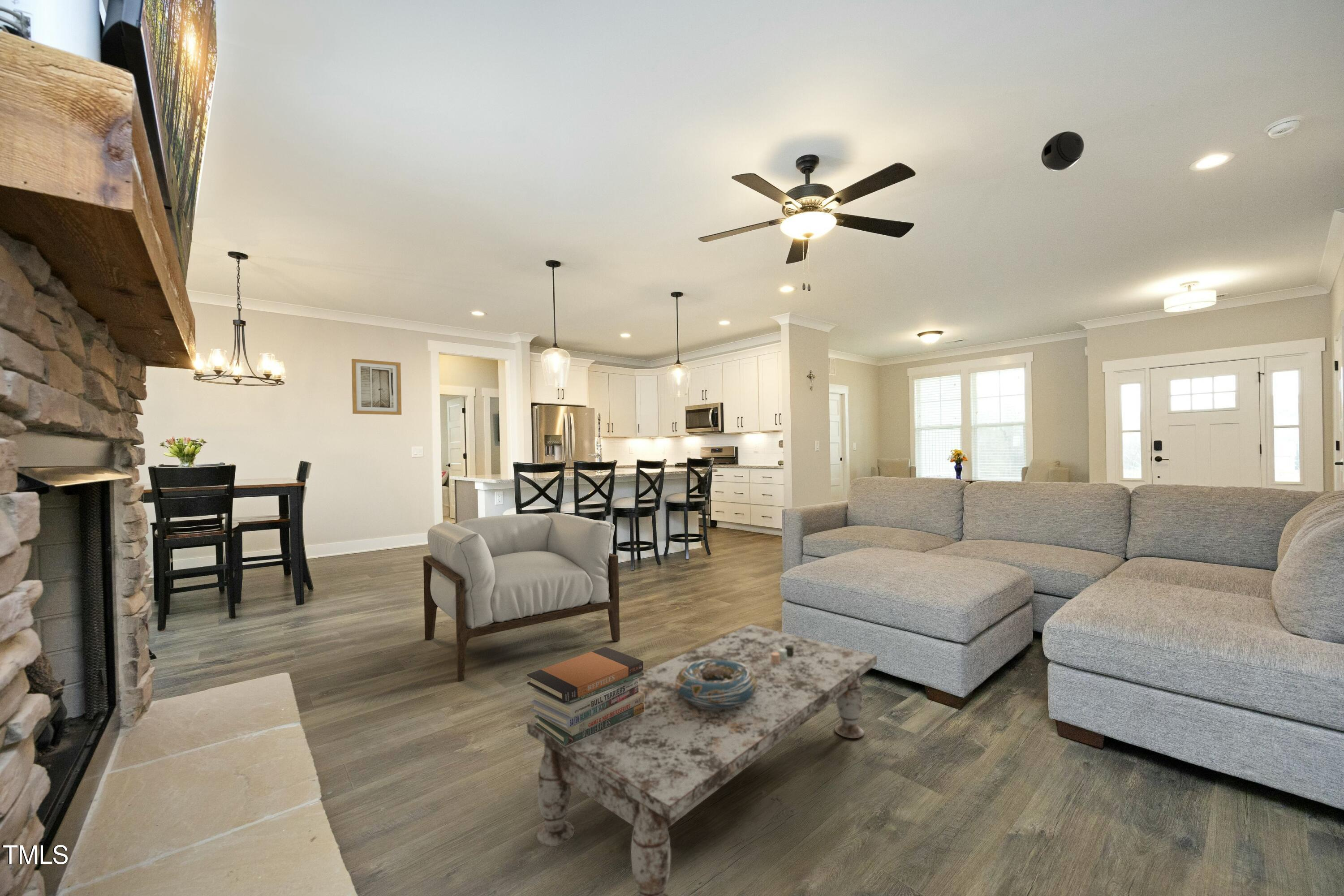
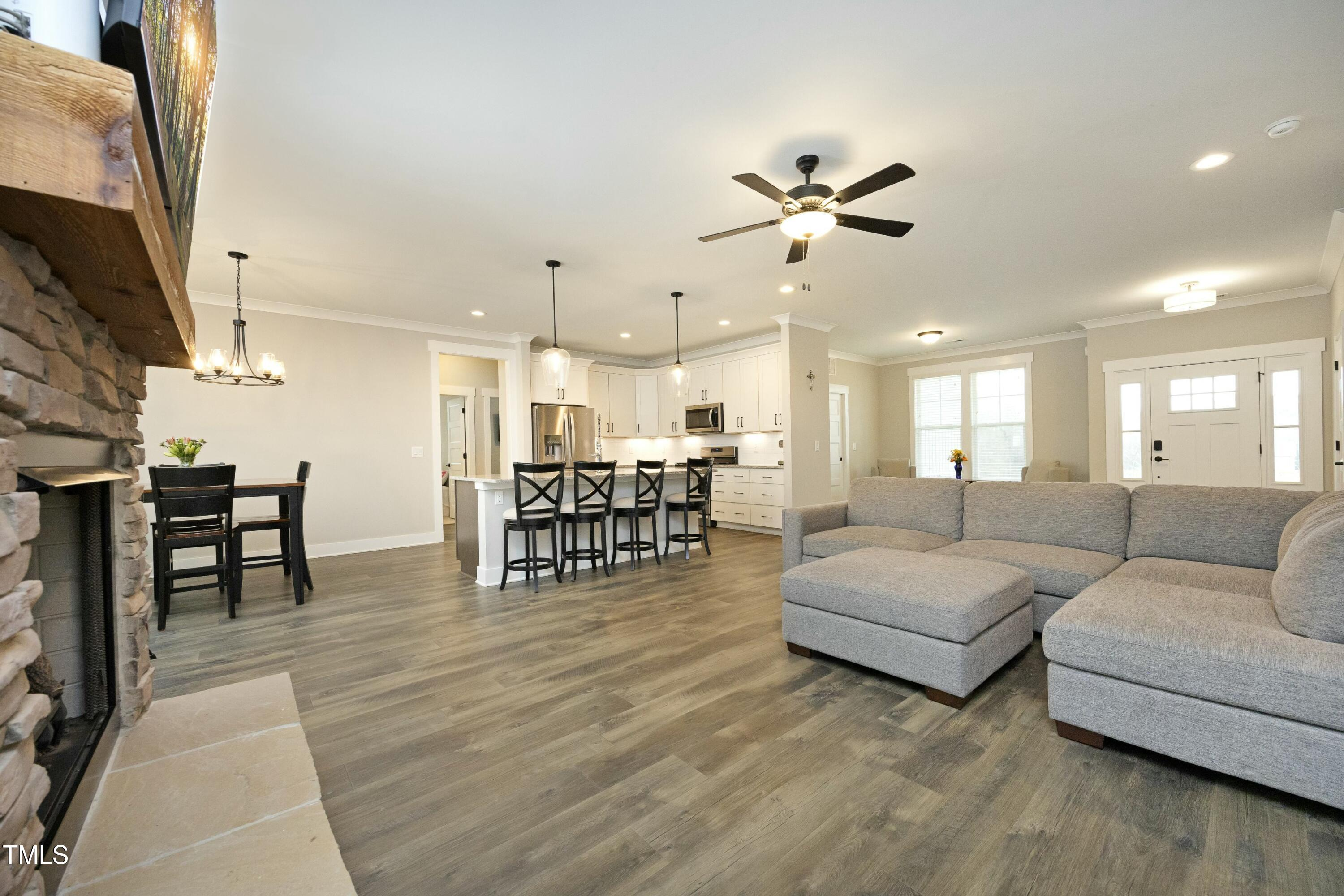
- armchair [423,512,620,682]
- coffee table [526,624,878,896]
- candle [771,645,794,664]
- wall art [351,358,402,415]
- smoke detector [1041,131,1085,171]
- decorative bowl [675,659,758,710]
- book stack [526,646,644,746]
